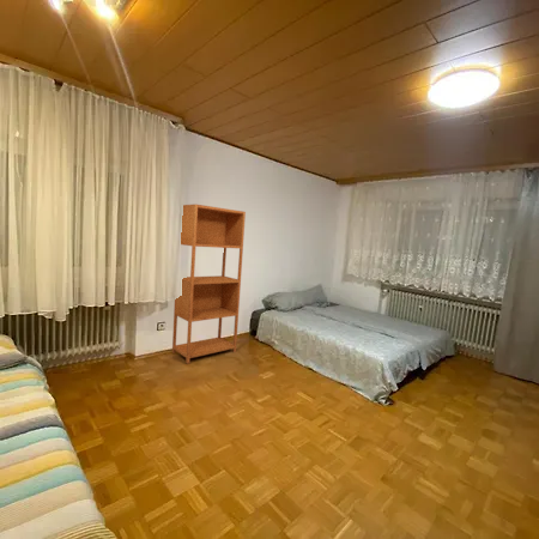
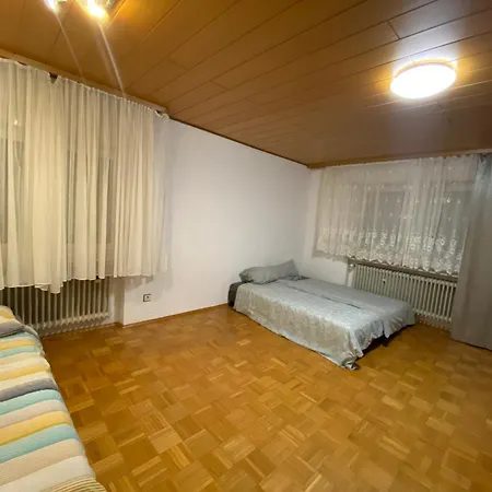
- bookcase [171,202,247,364]
